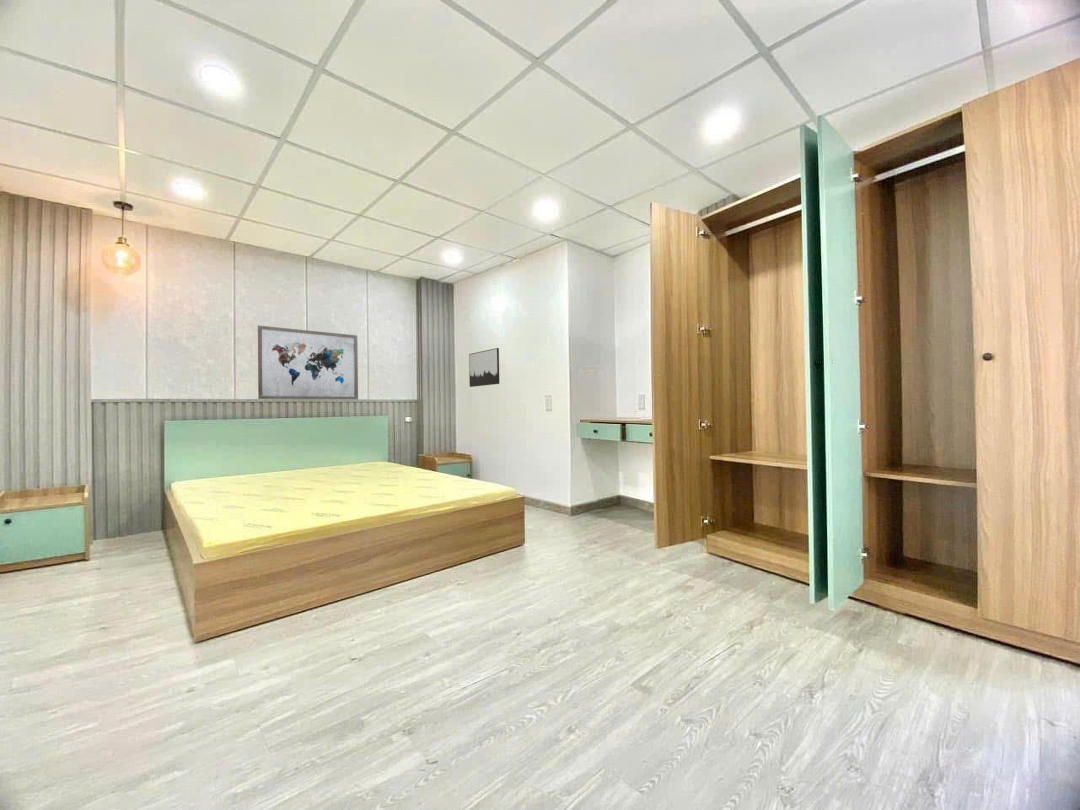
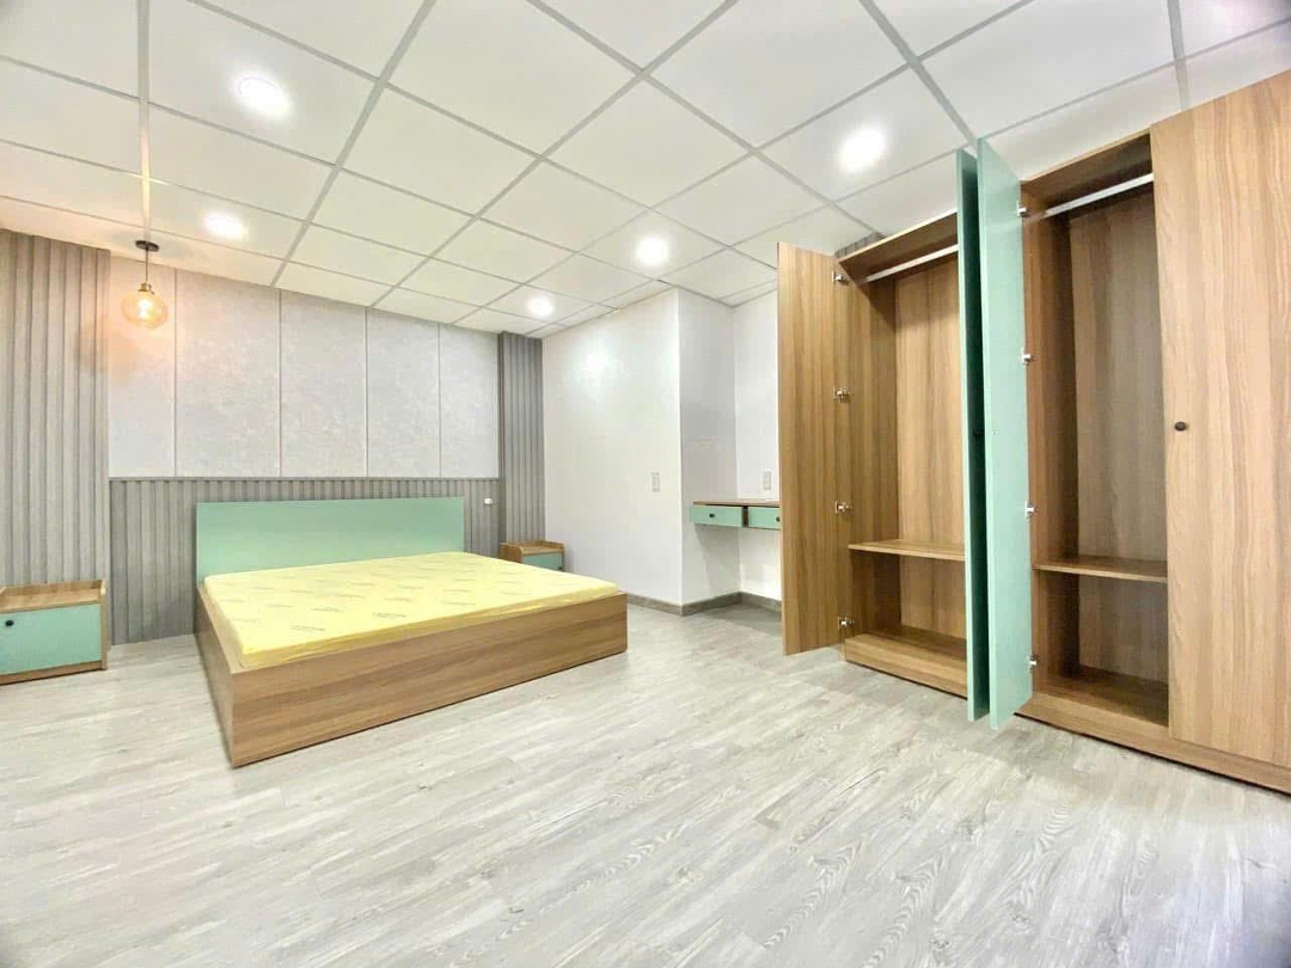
- wall art [468,347,500,388]
- wall art [257,324,359,401]
